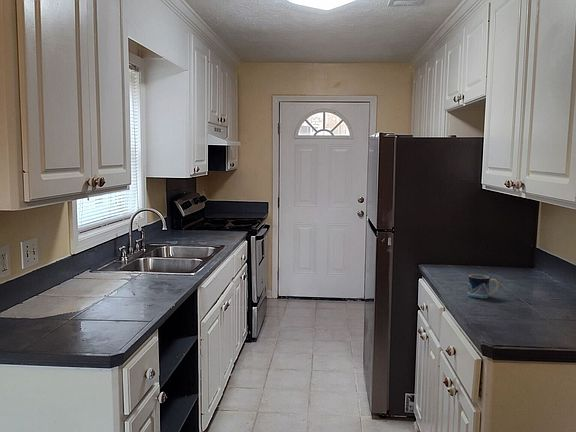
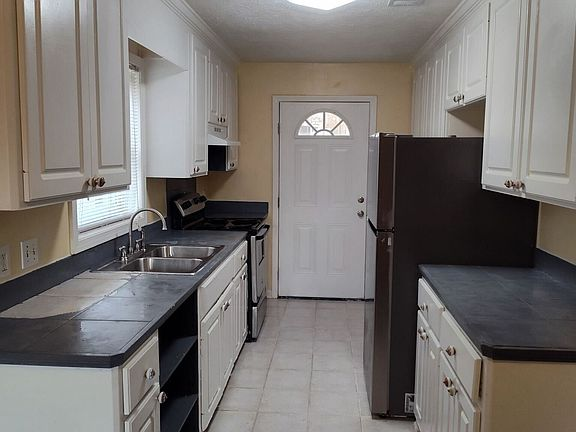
- mug [467,273,499,299]
